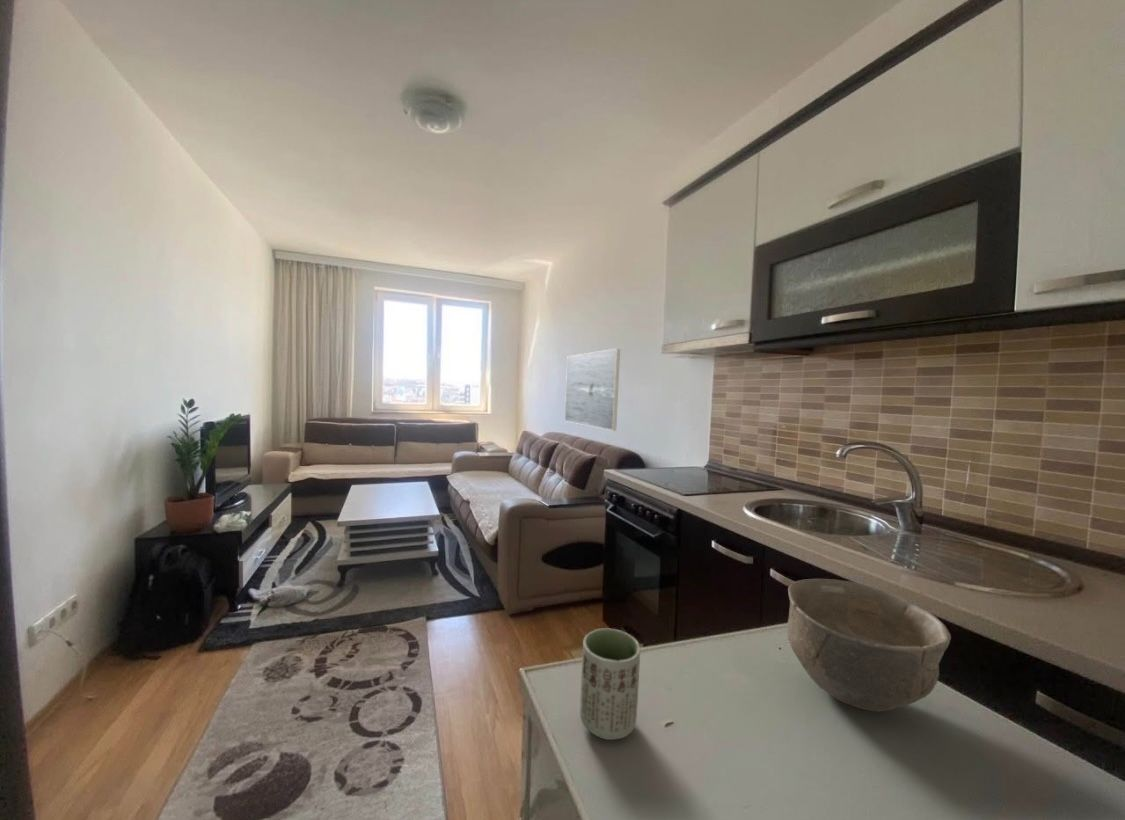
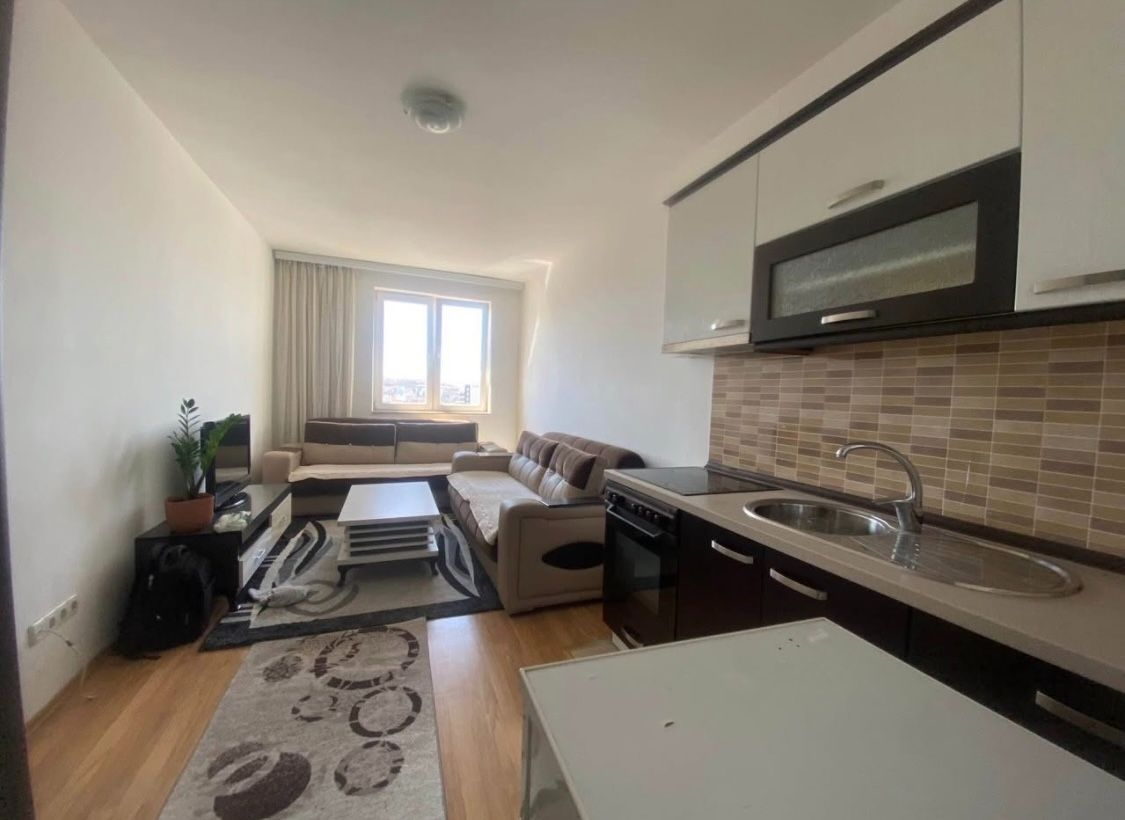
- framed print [564,348,621,431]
- bowl [786,578,952,713]
- cup [579,628,641,741]
